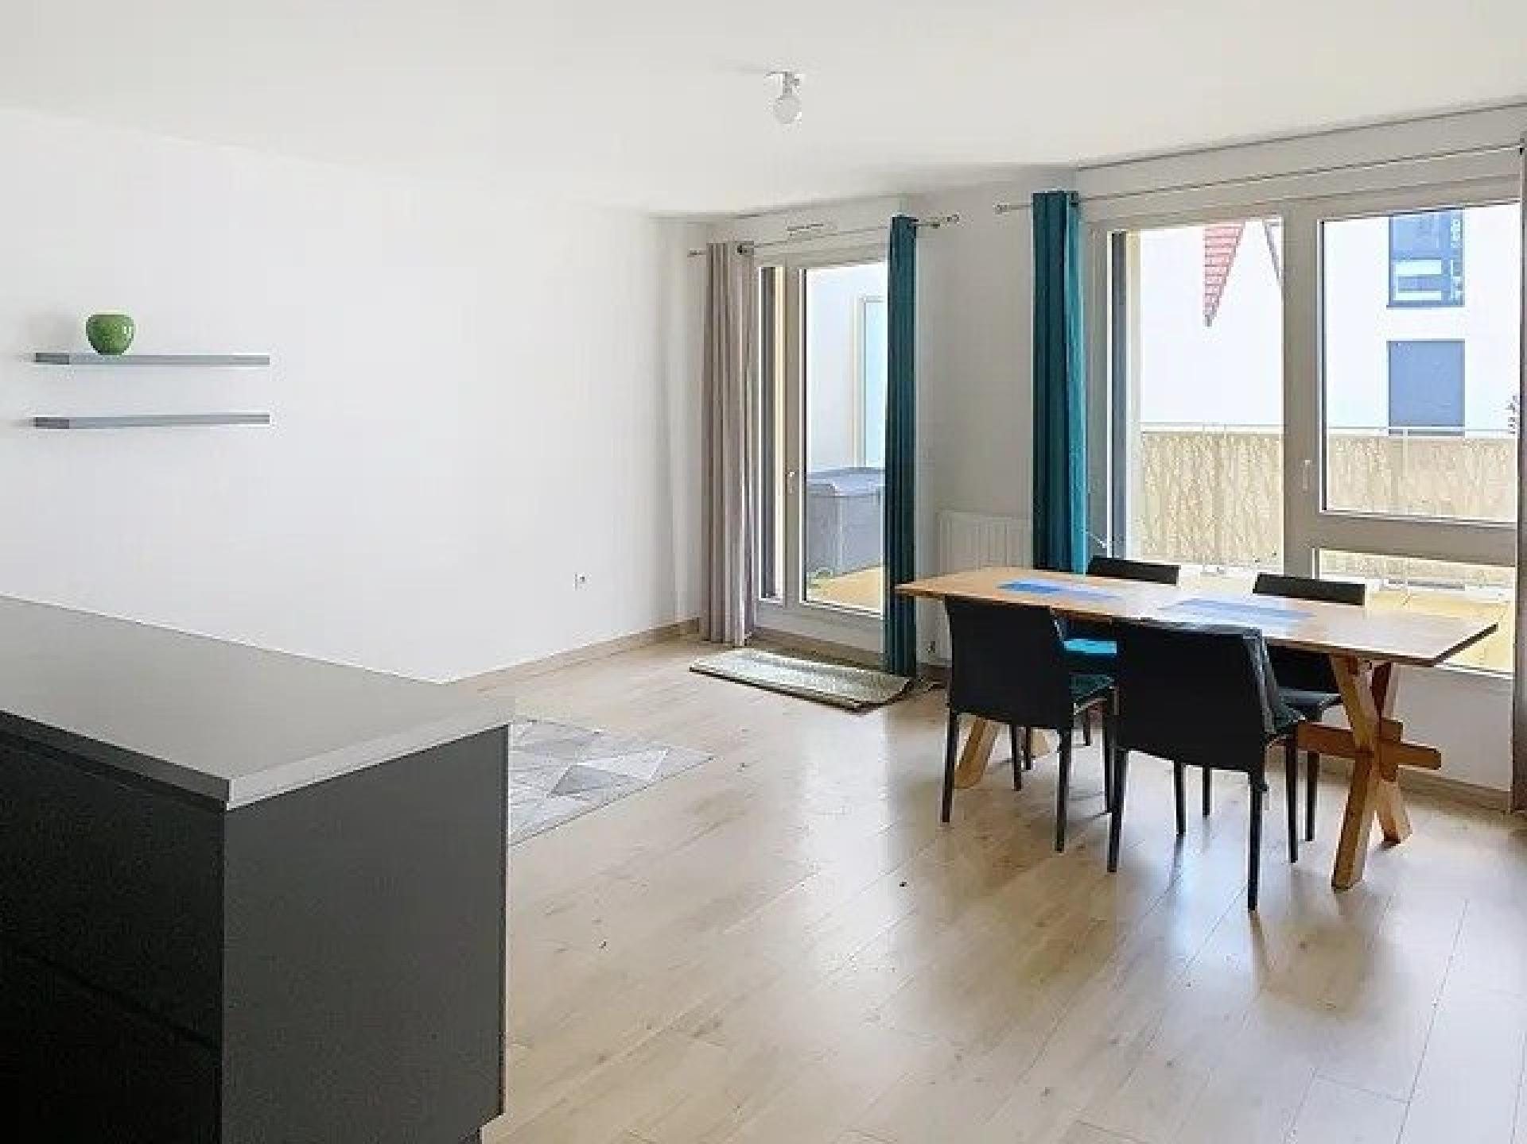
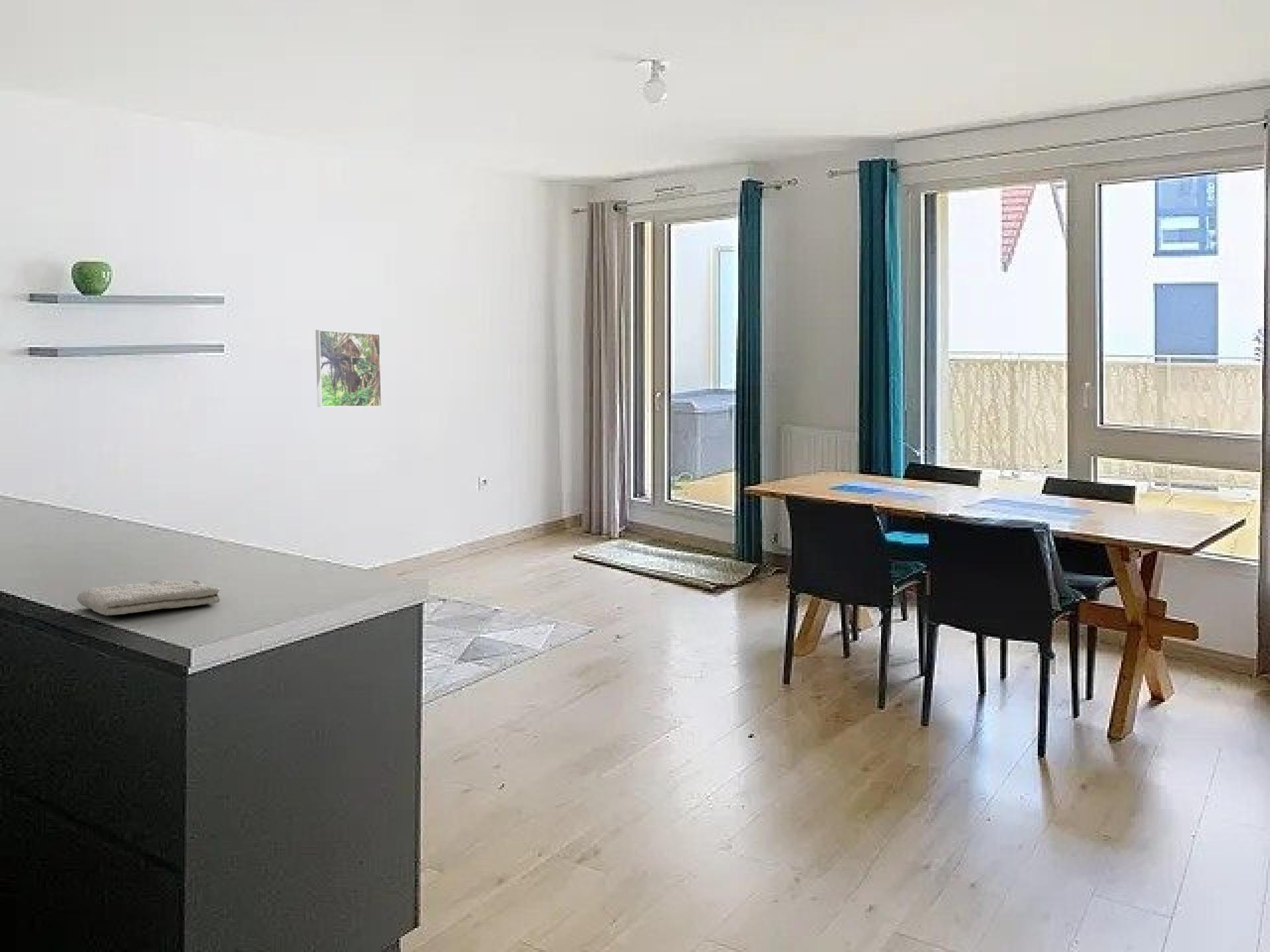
+ washcloth [76,579,221,616]
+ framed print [315,329,382,407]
